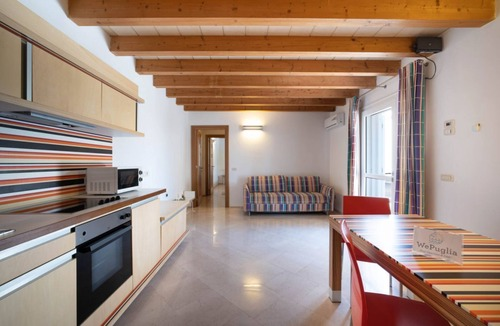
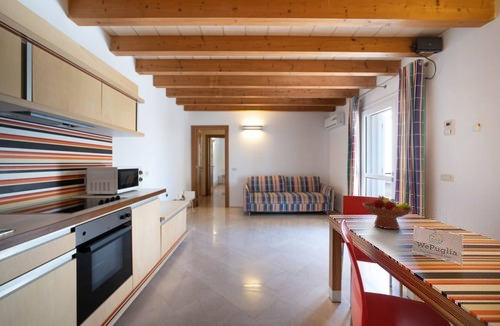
+ fruit bowl [361,194,415,230]
